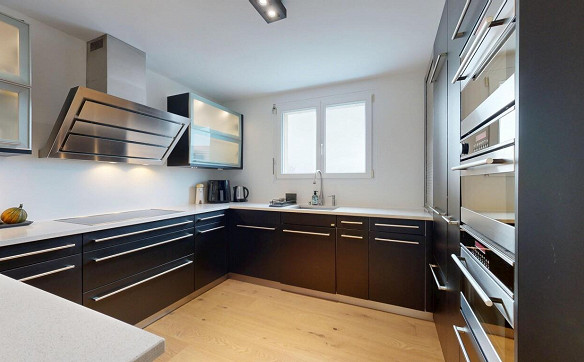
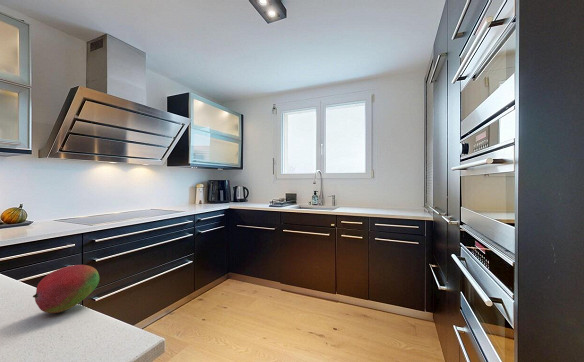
+ fruit [32,264,100,314]
